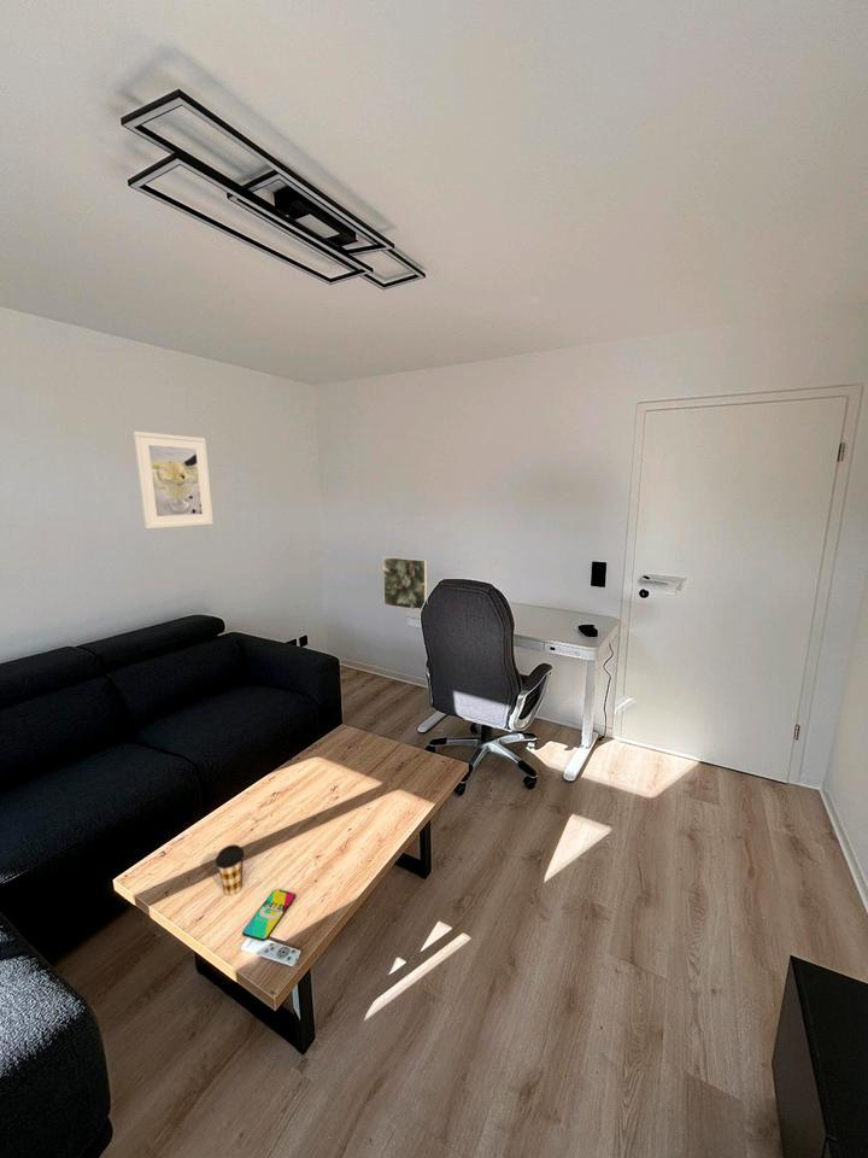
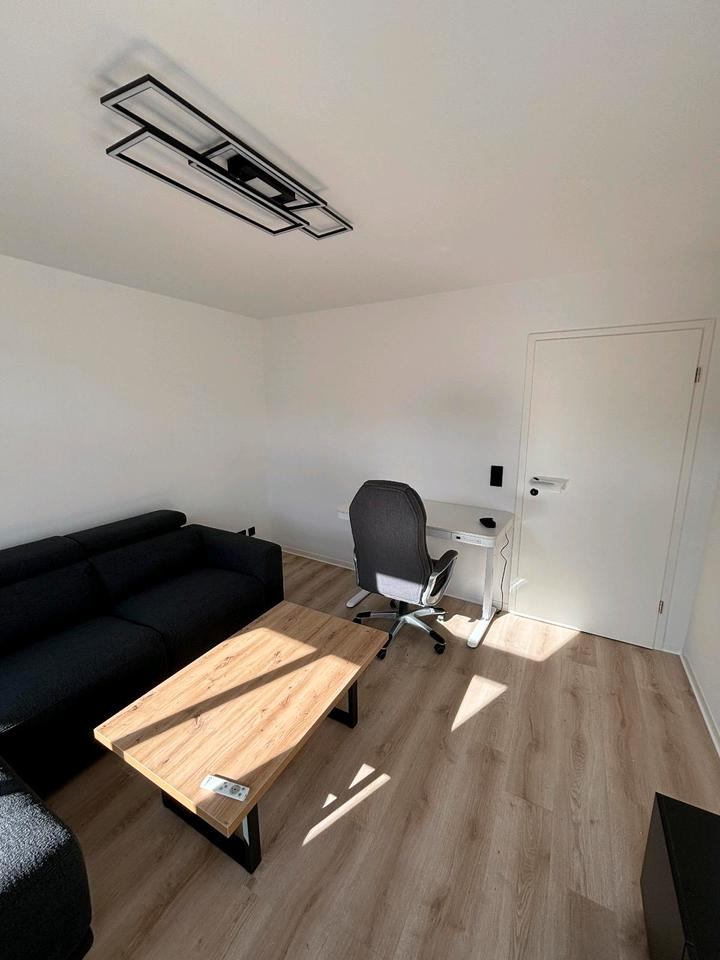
- smartphone [241,888,297,942]
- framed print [133,431,215,530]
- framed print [382,555,428,610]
- coffee cup [215,843,246,896]
